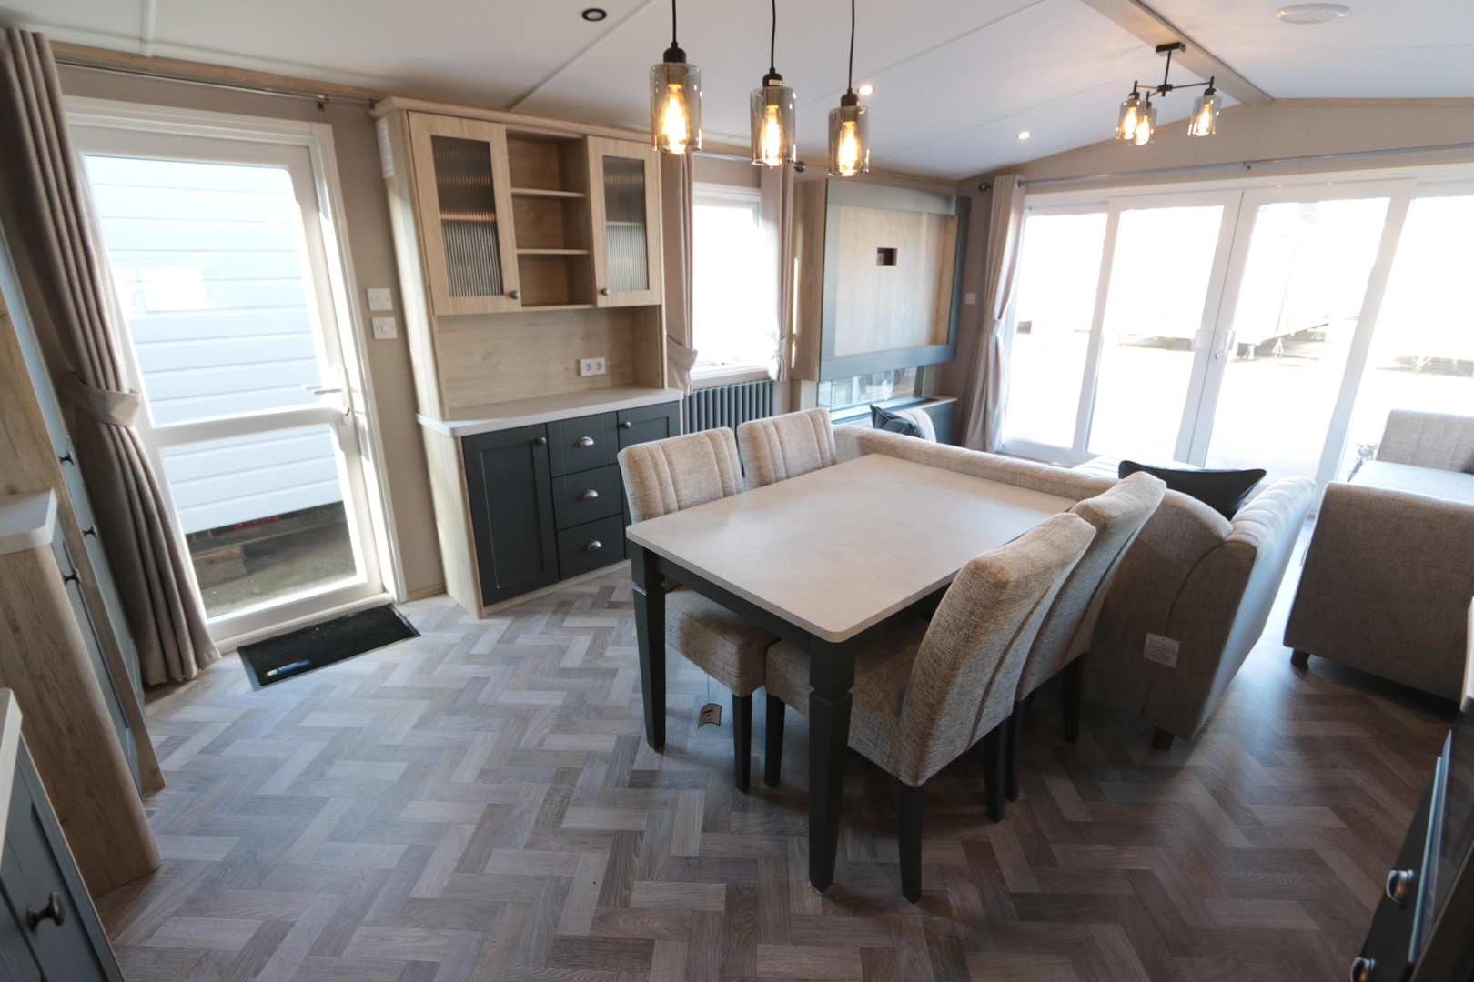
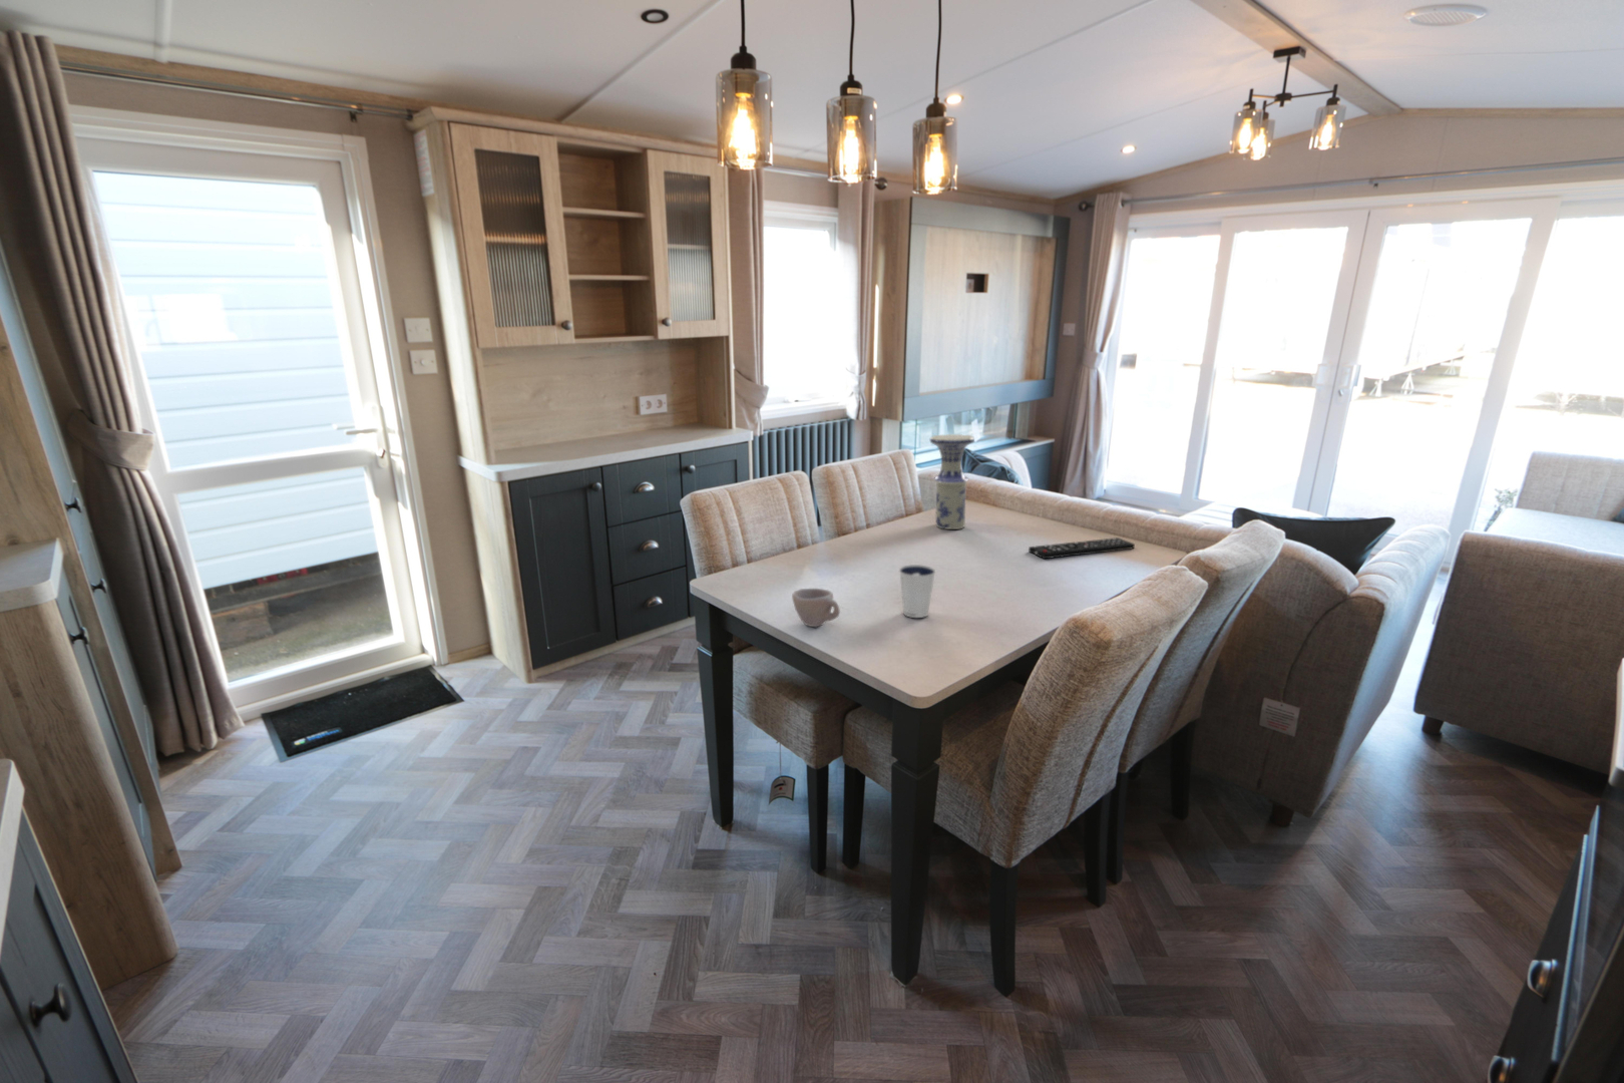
+ vase [929,433,975,531]
+ cup [791,587,841,627]
+ dixie cup [898,563,938,619]
+ remote control [1027,537,1136,560]
